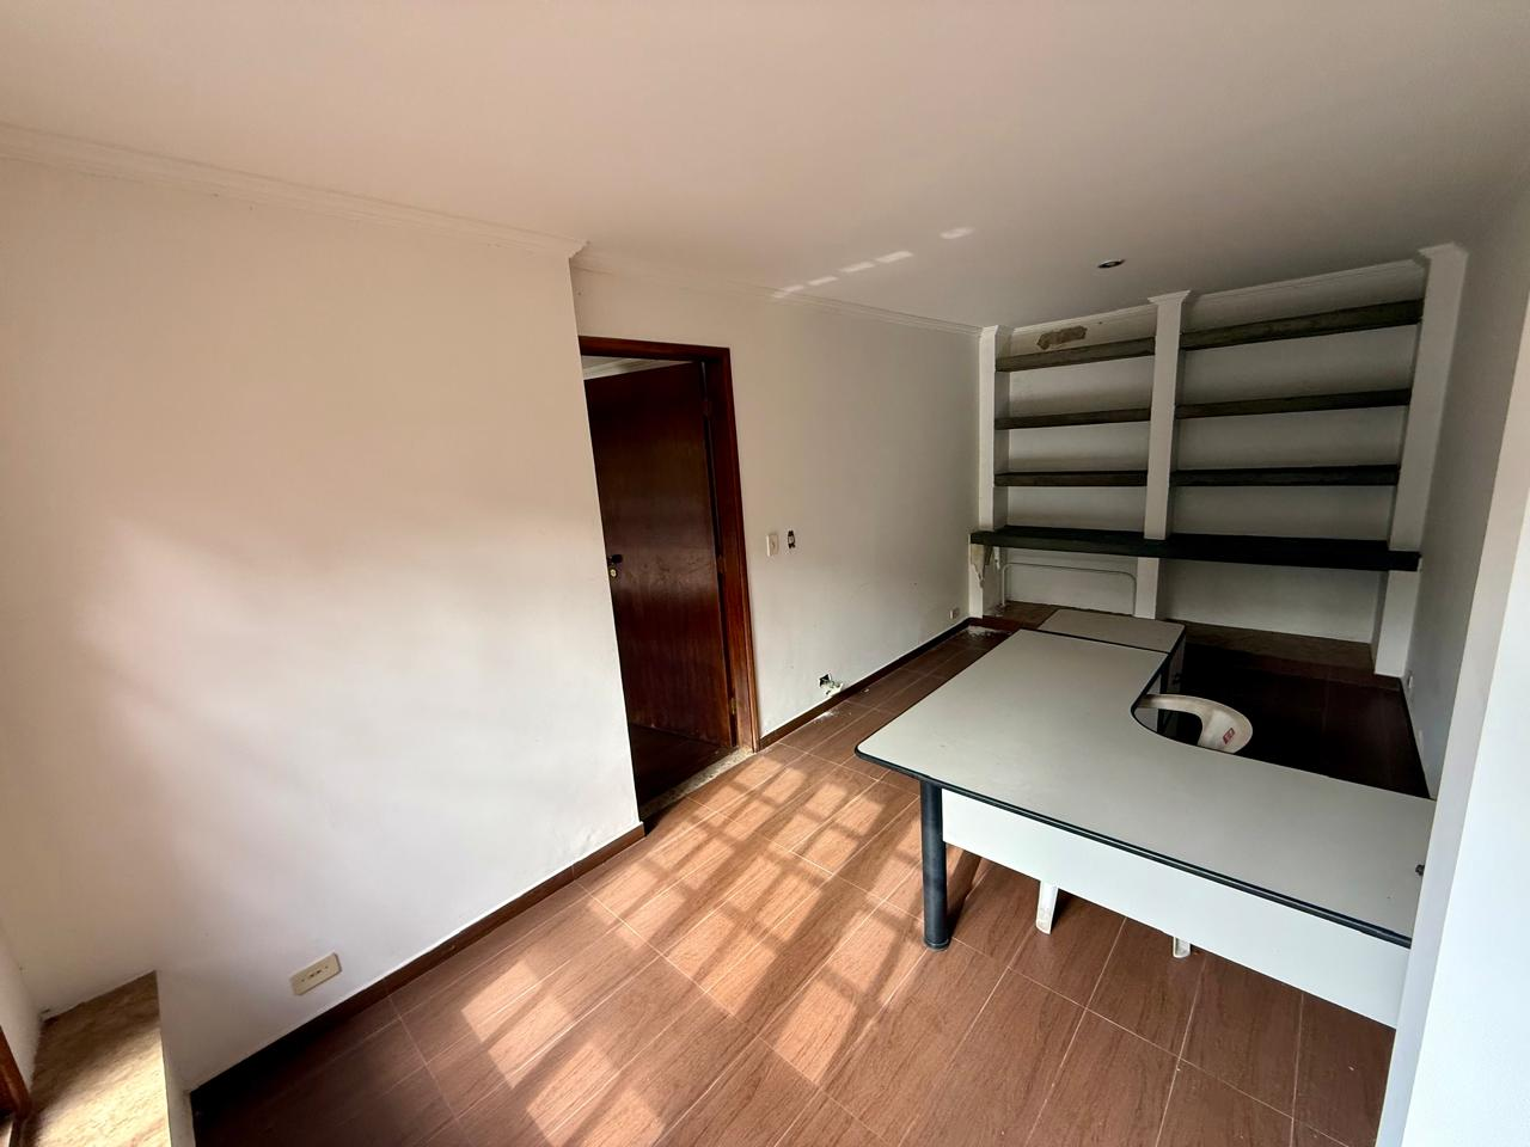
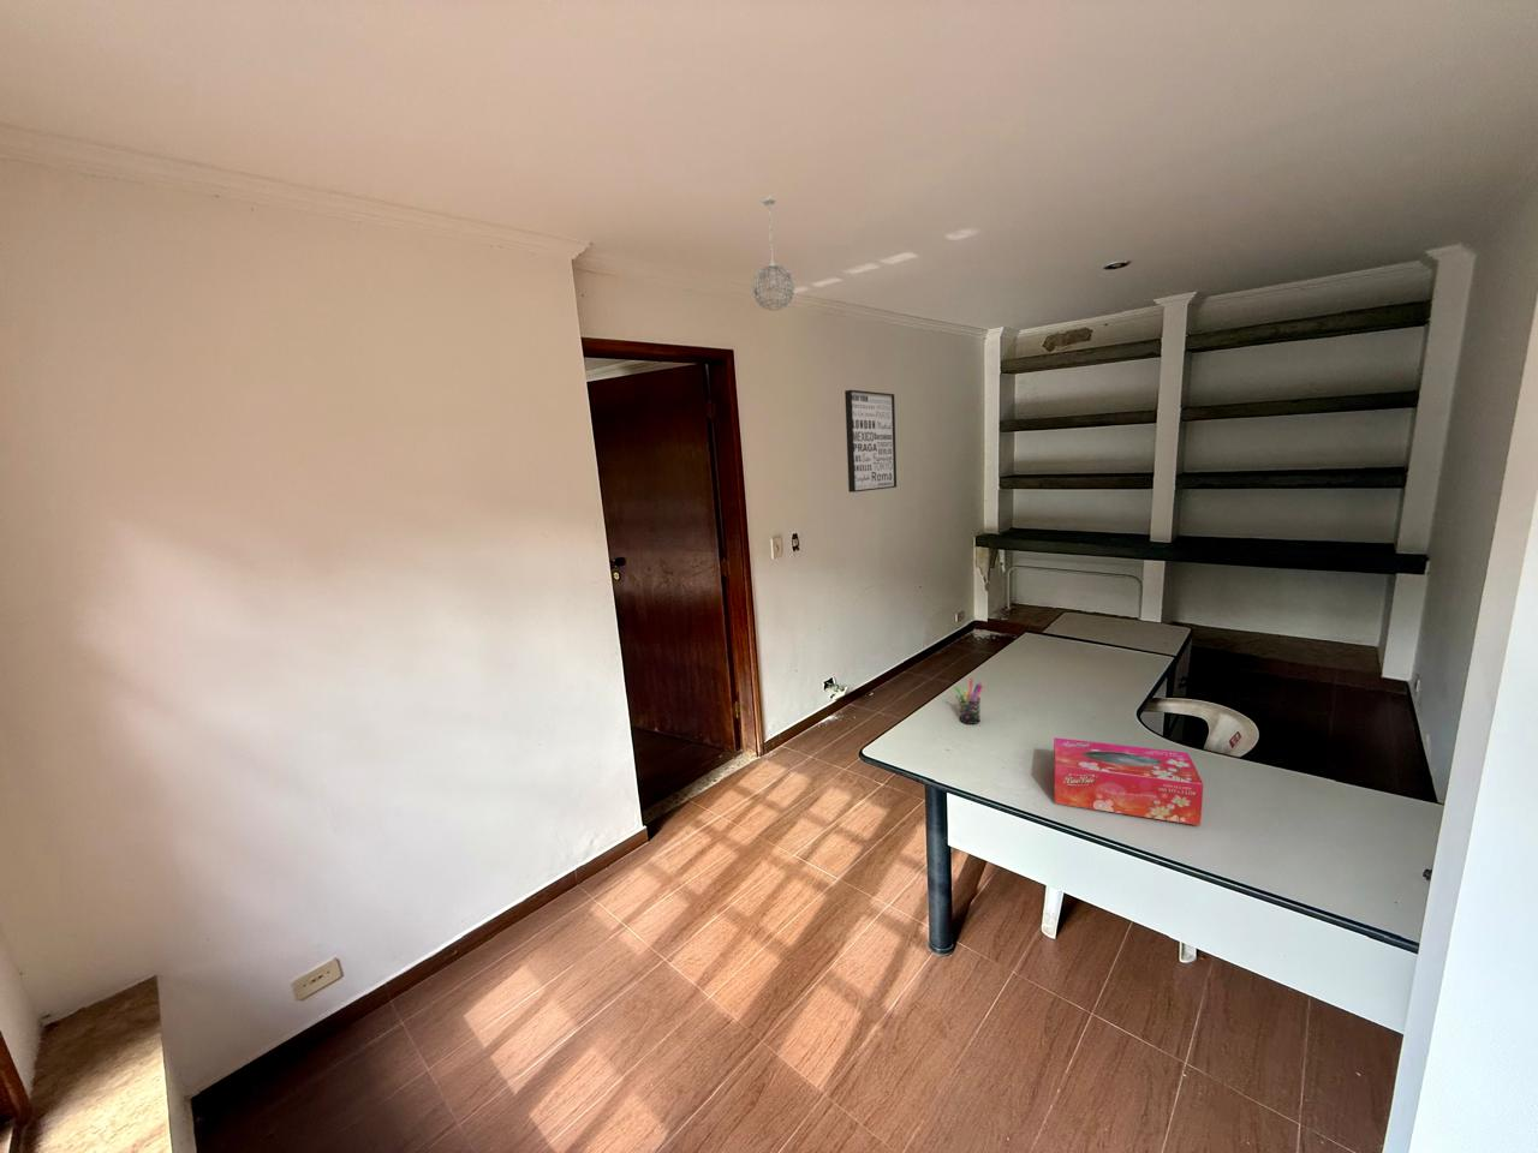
+ wall art [844,389,897,494]
+ tissue box [1052,736,1204,826]
+ pen holder [953,677,985,725]
+ pendant light [752,194,797,311]
